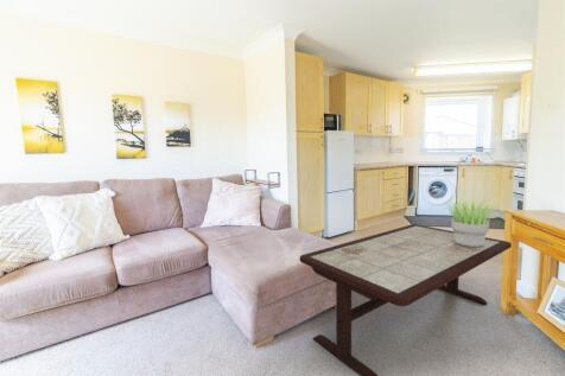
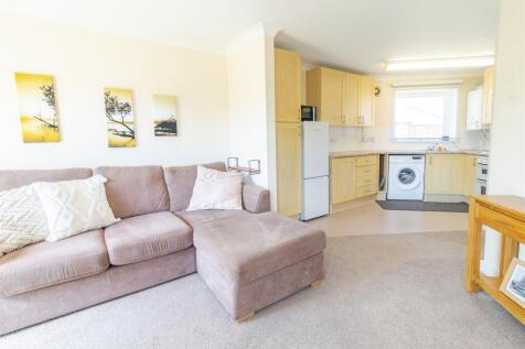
- coffee table [299,223,513,376]
- potted plant [442,197,504,247]
